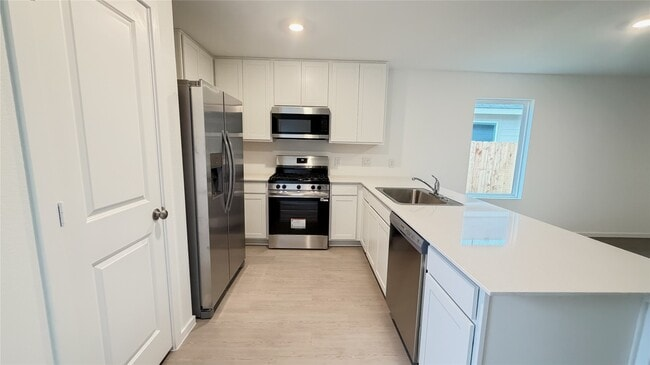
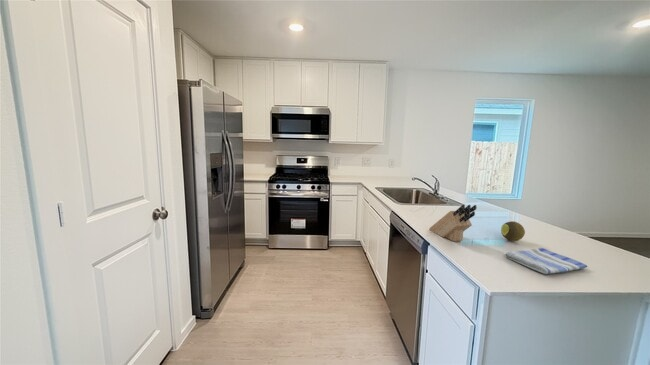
+ dish towel [504,247,588,275]
+ fruit [500,220,526,242]
+ knife block [428,203,478,242]
